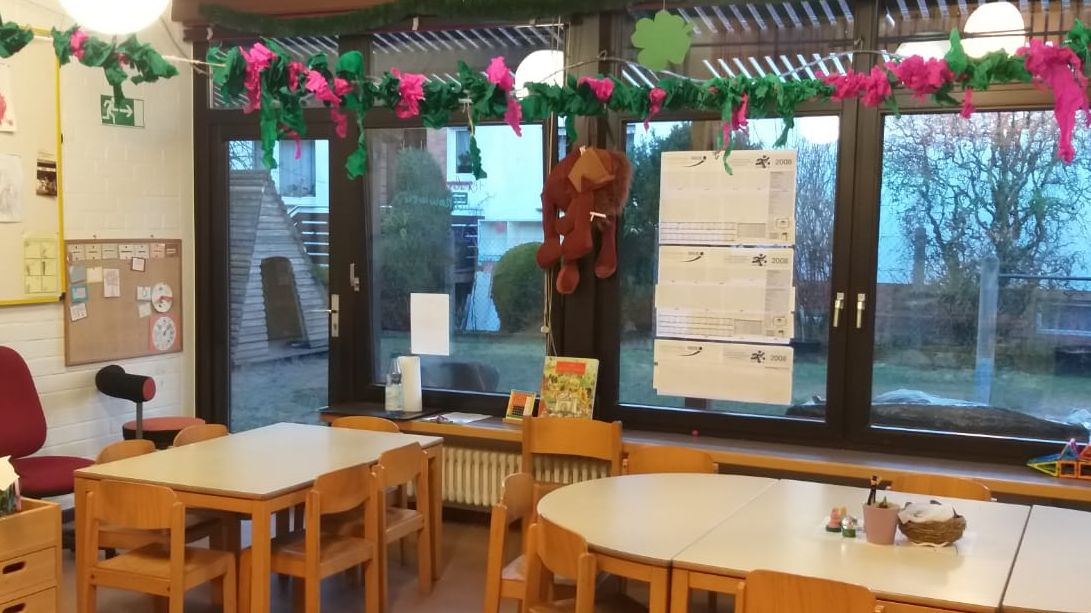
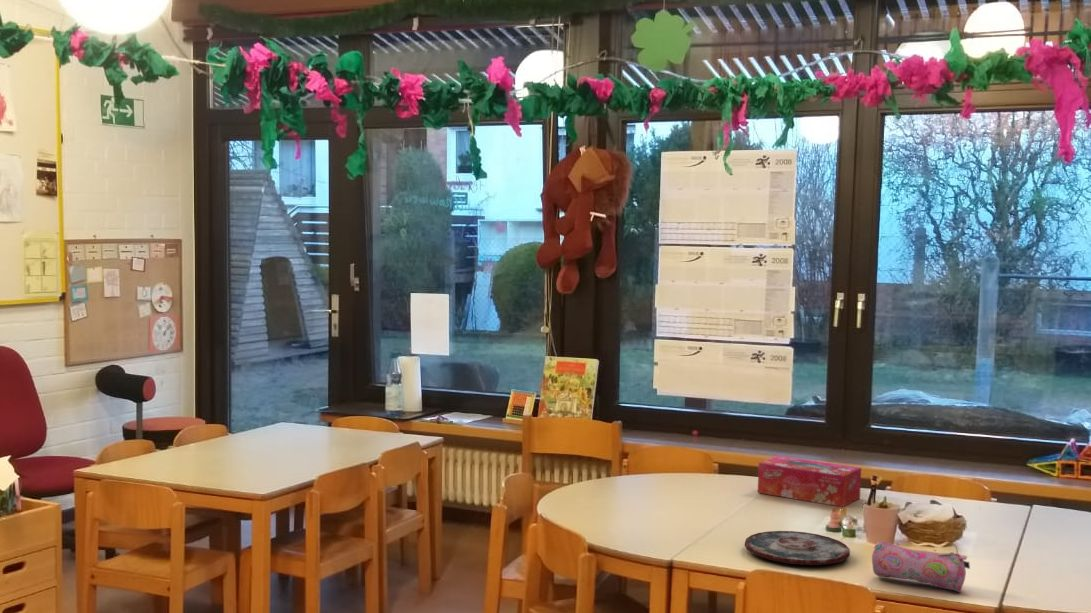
+ plate [744,530,851,566]
+ tissue box [757,454,862,508]
+ pencil case [871,540,971,593]
